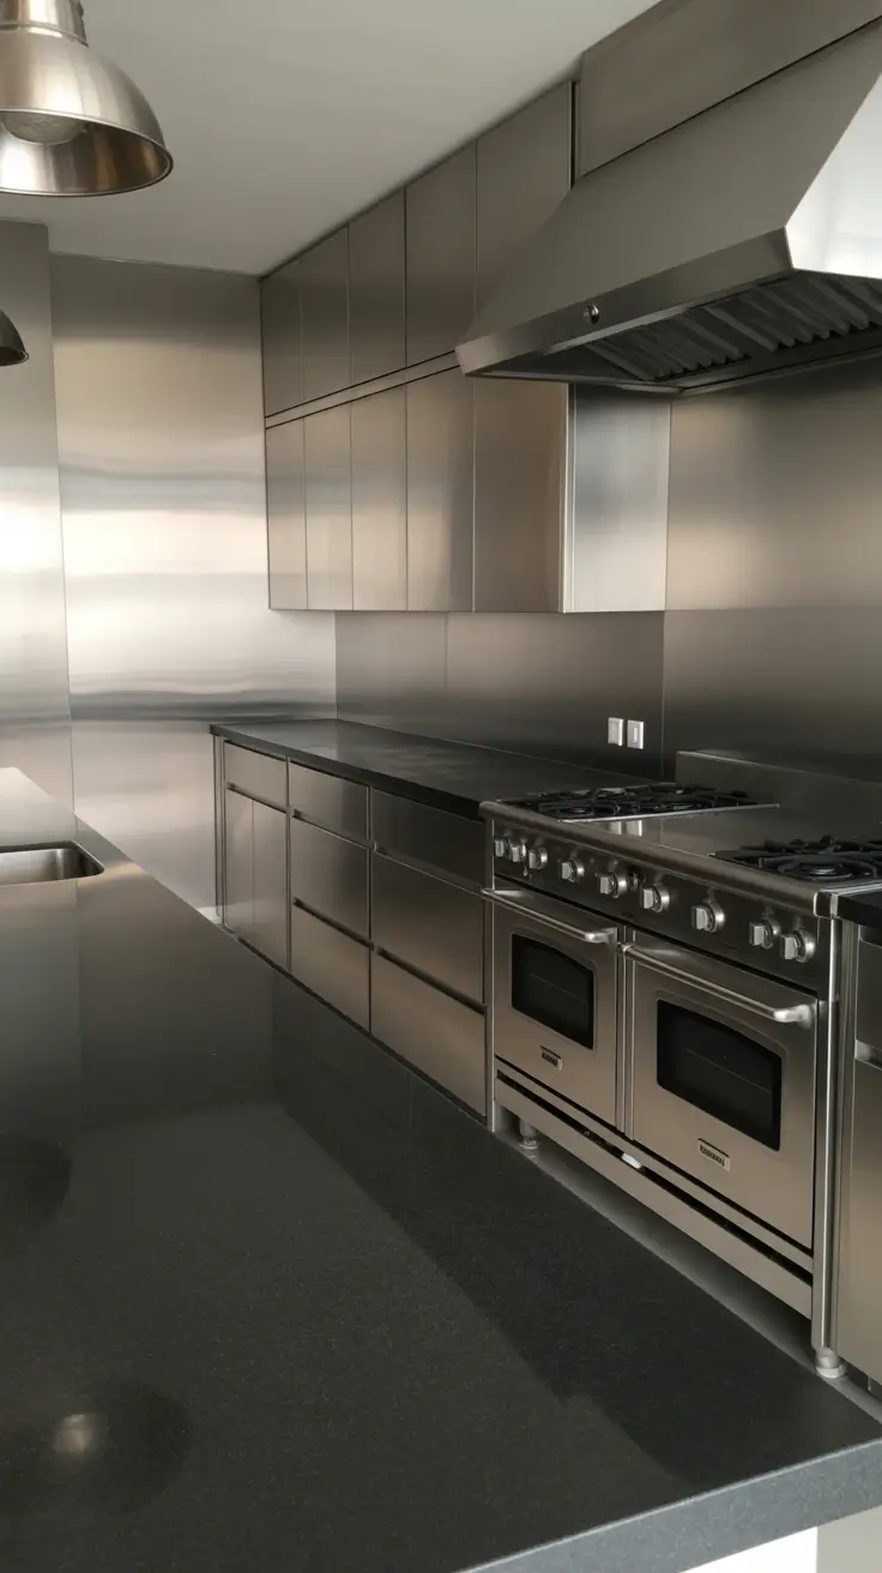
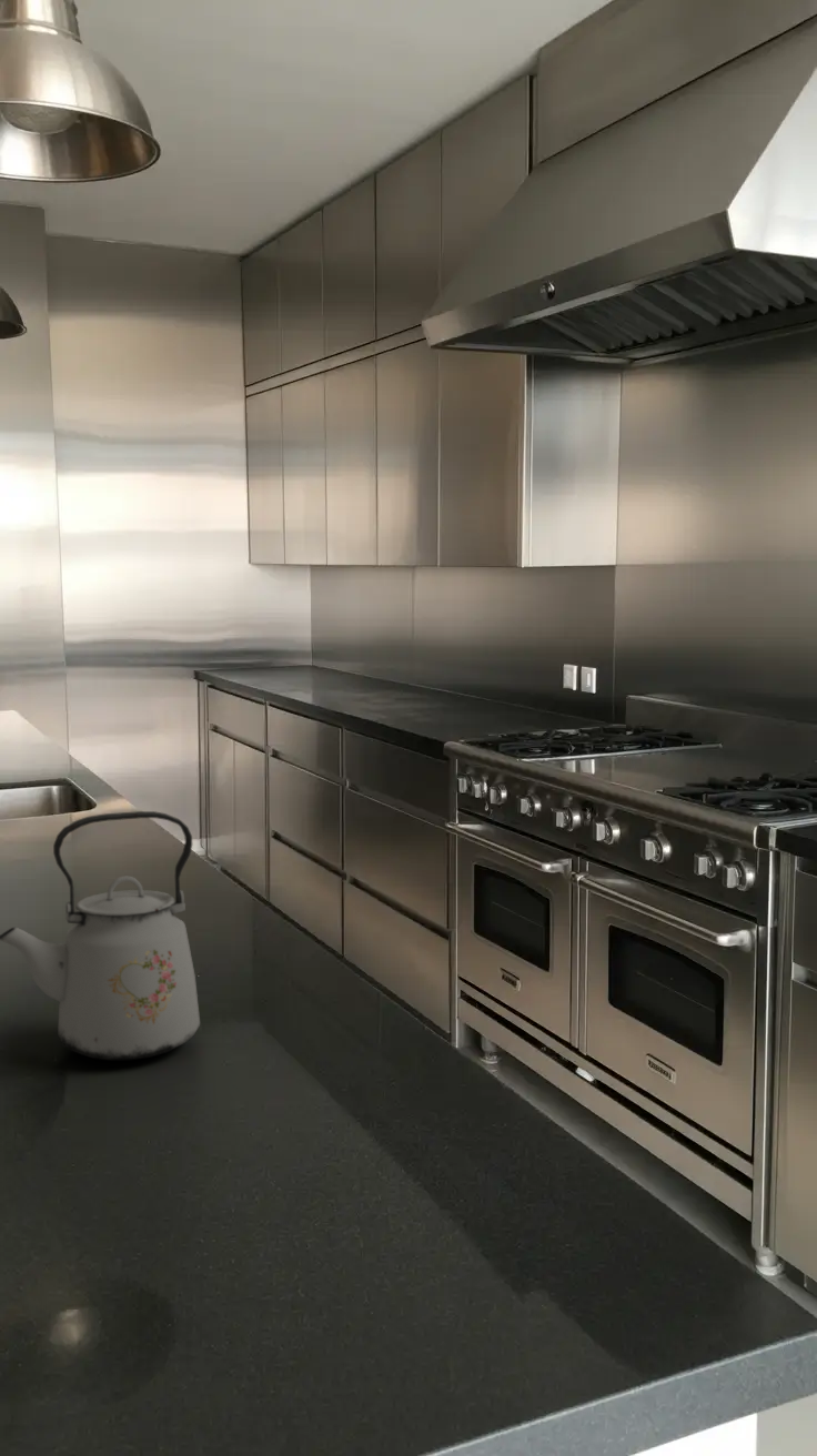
+ kettle [0,810,201,1062]
